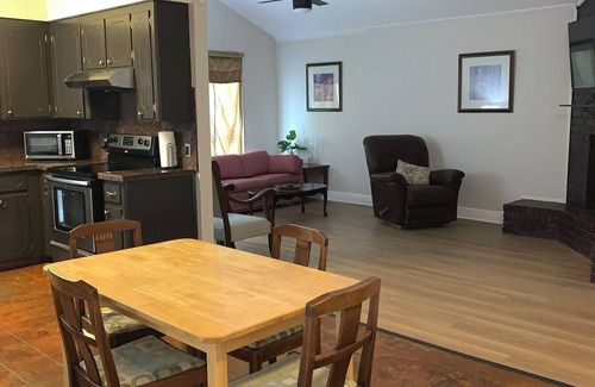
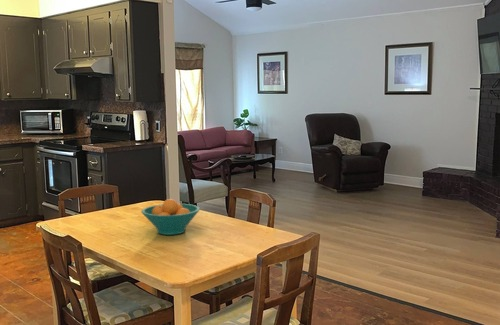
+ fruit bowl [140,198,201,236]
